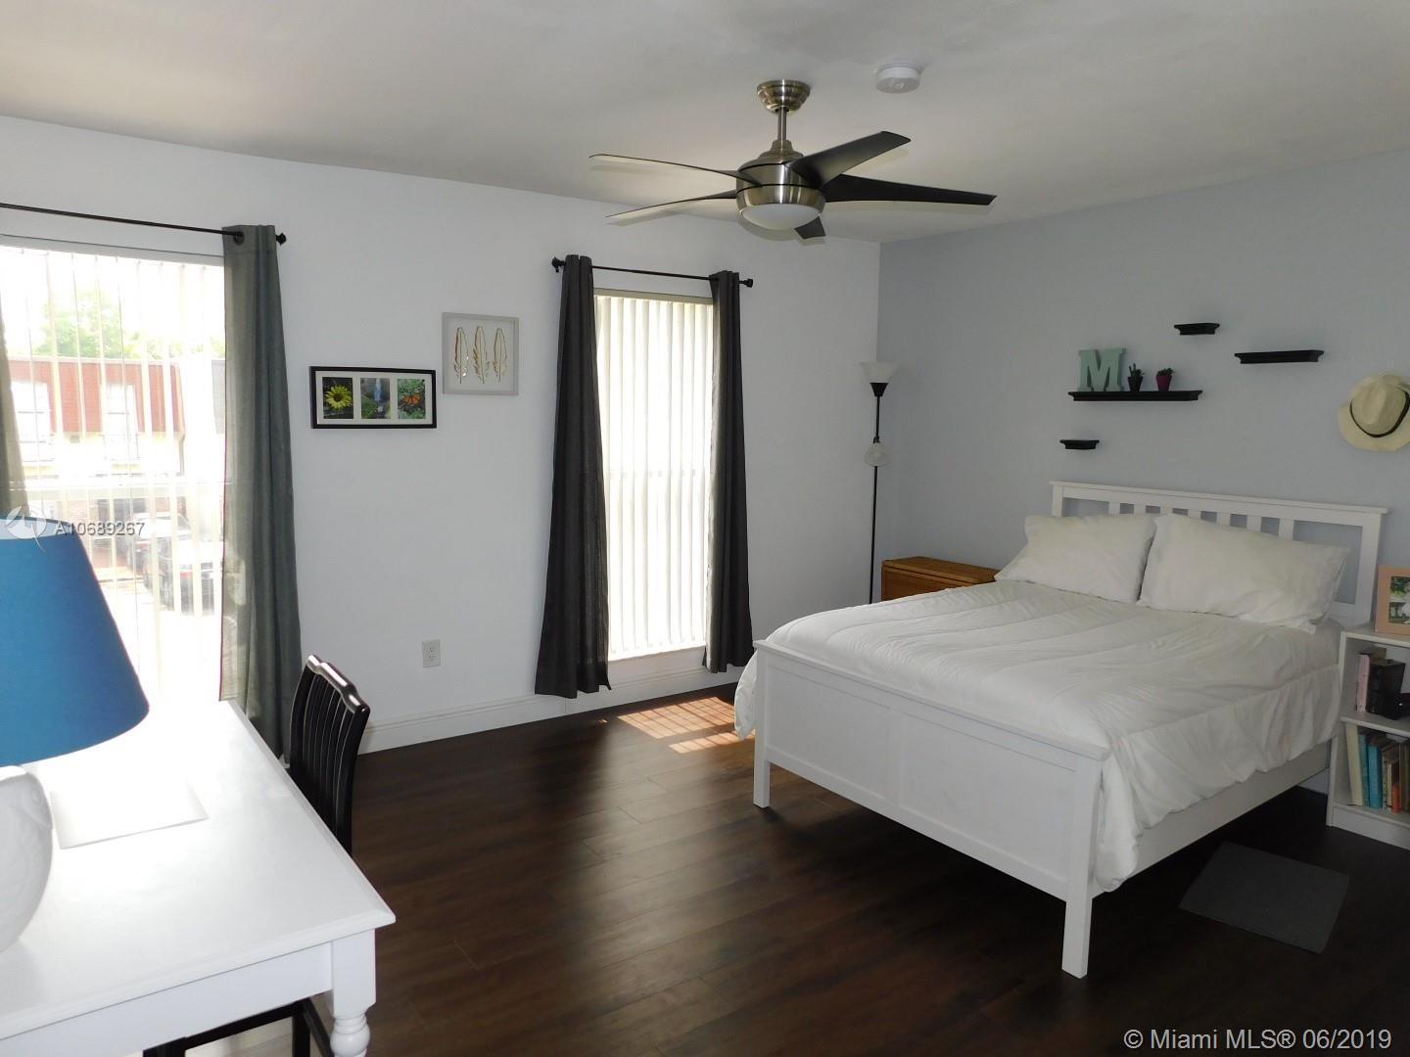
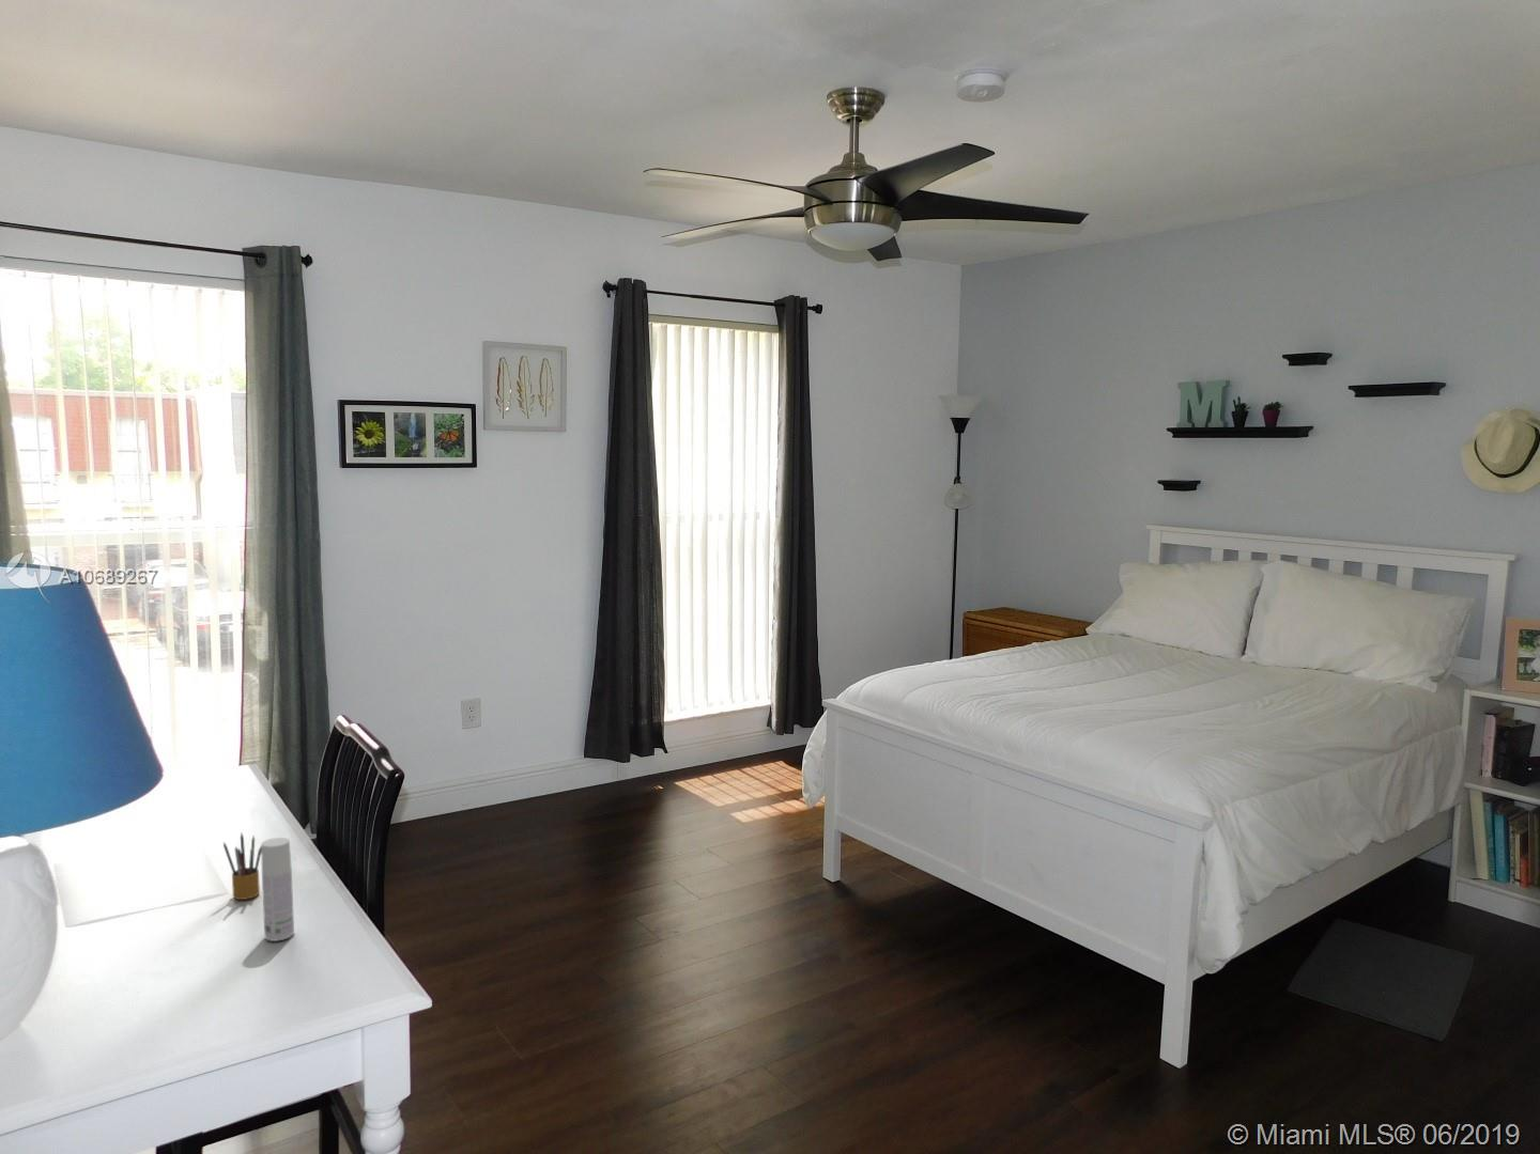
+ bottle [259,836,295,942]
+ pencil box [222,833,262,901]
